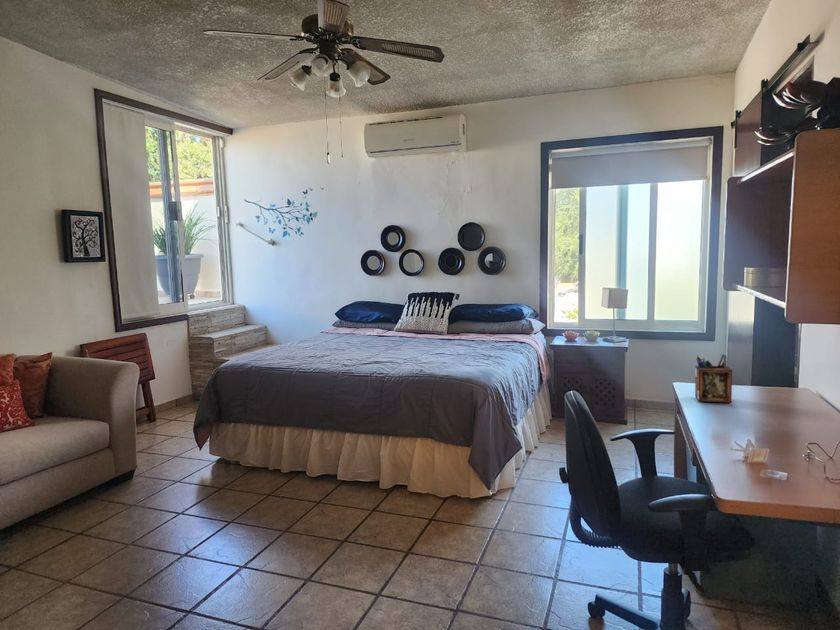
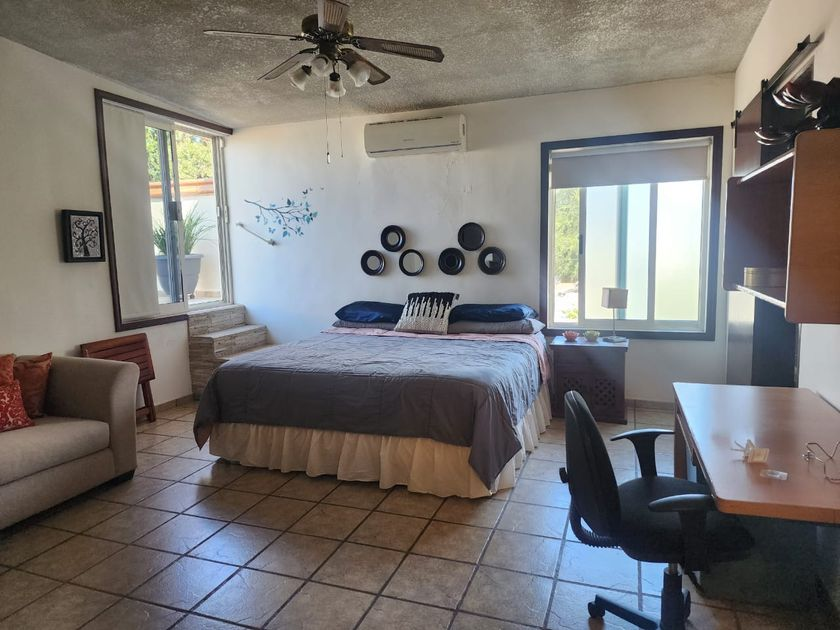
- desk organizer [694,353,733,404]
